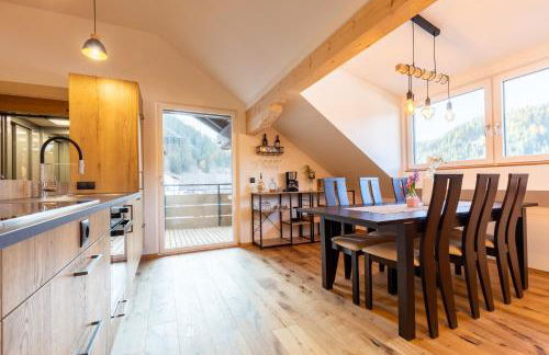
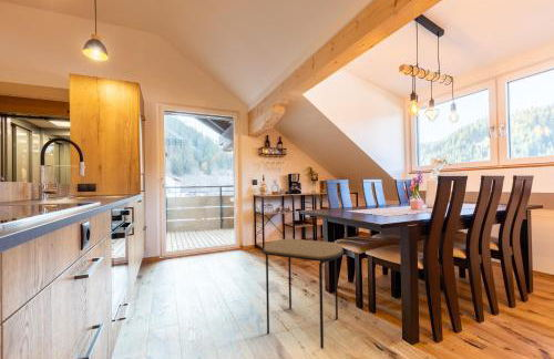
+ side table [261,238,345,350]
